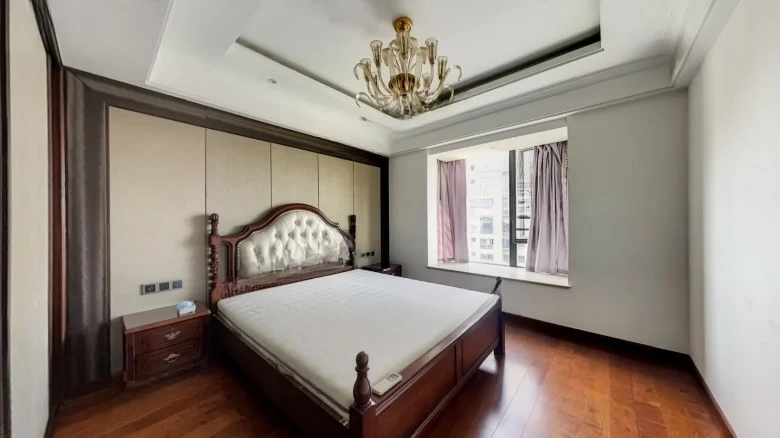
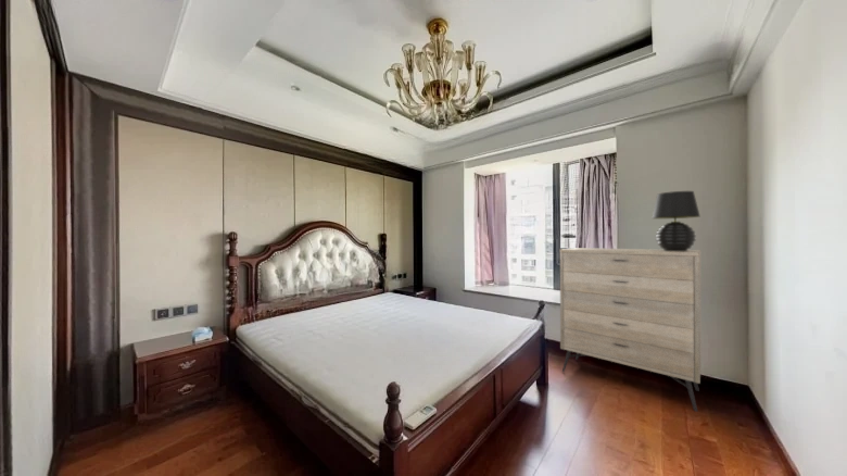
+ table lamp [650,190,701,251]
+ dresser [559,247,703,413]
